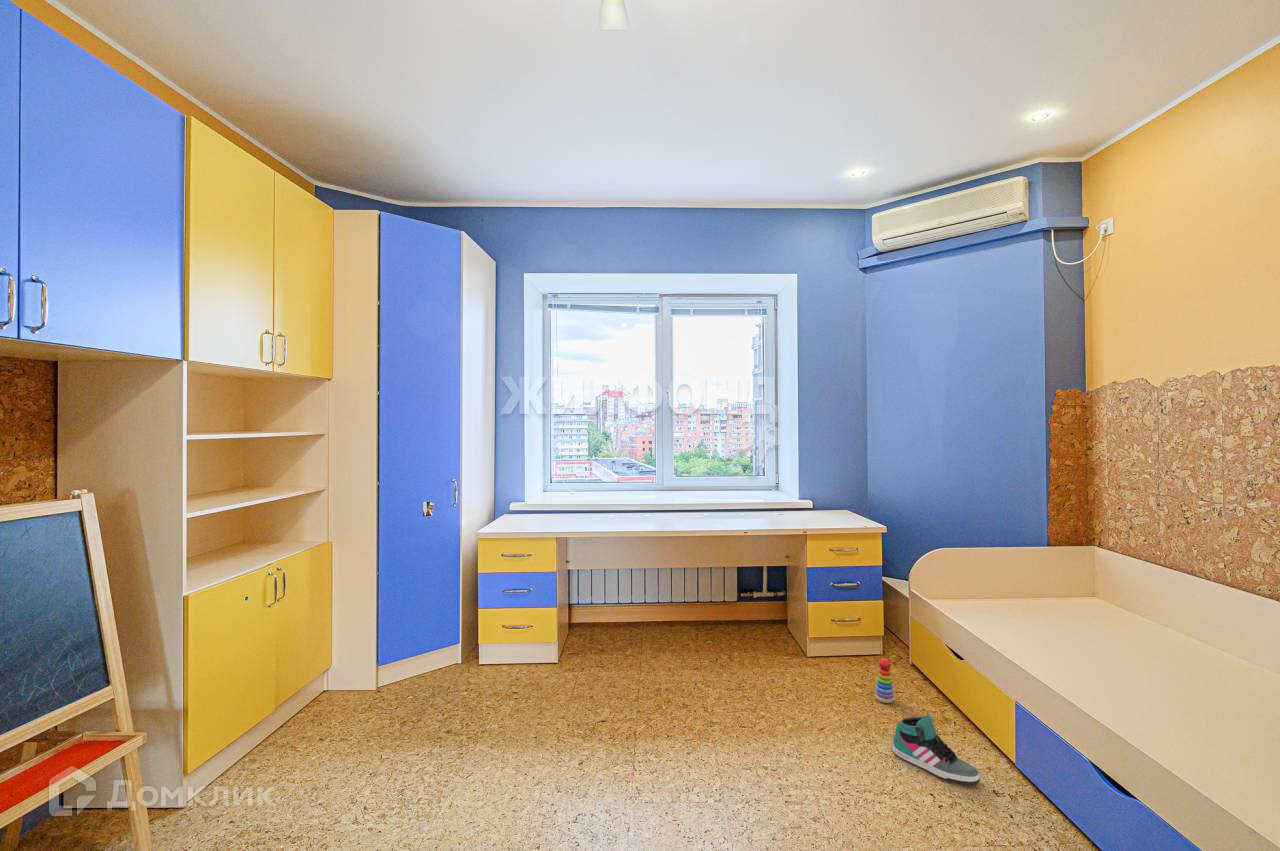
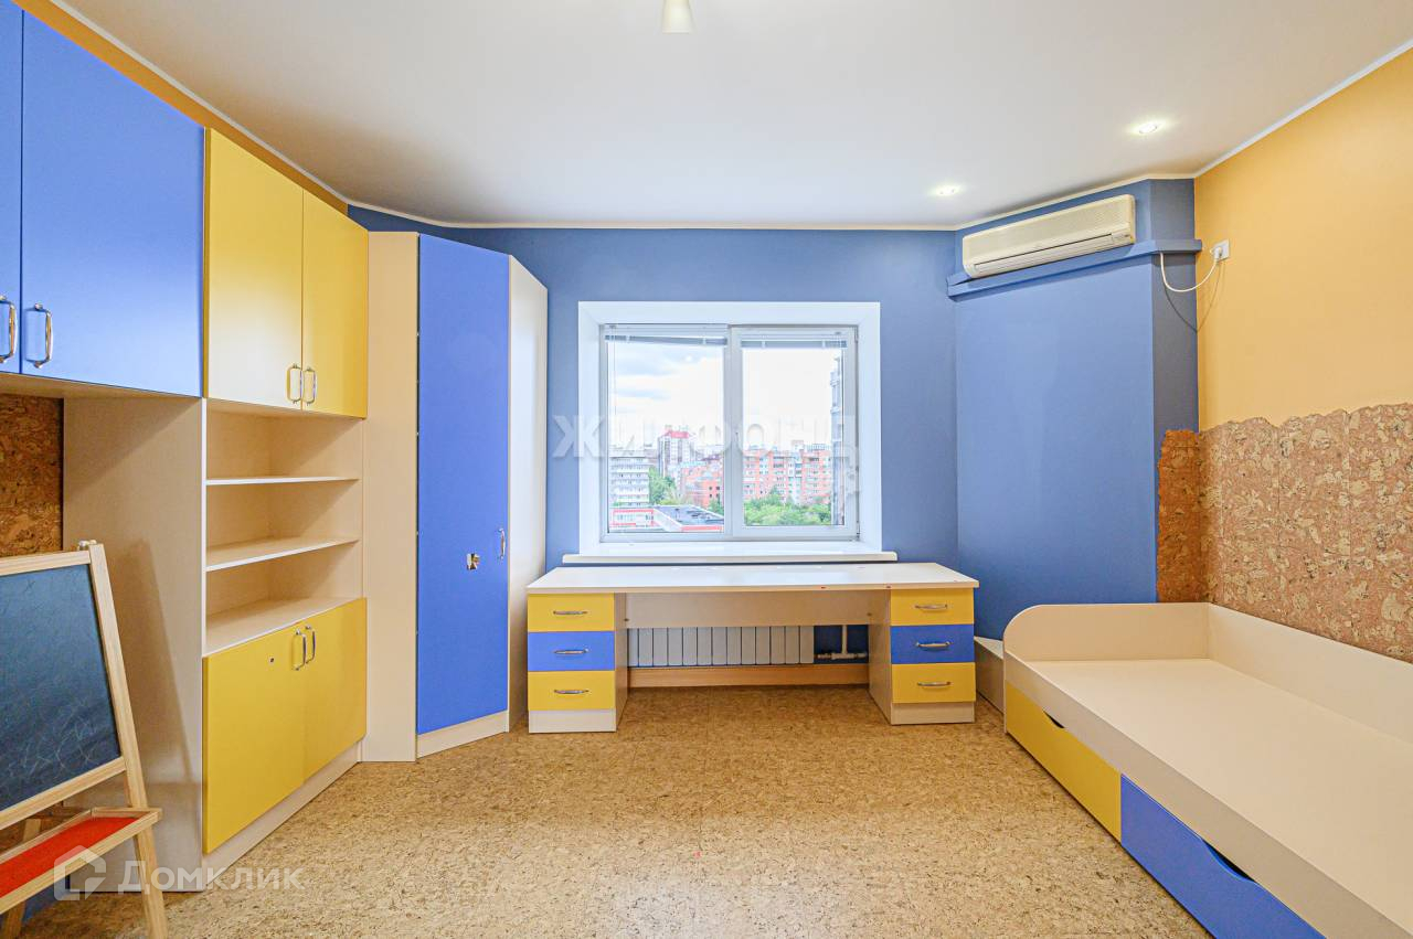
- stacking toy [874,657,895,704]
- sneaker [892,712,981,785]
